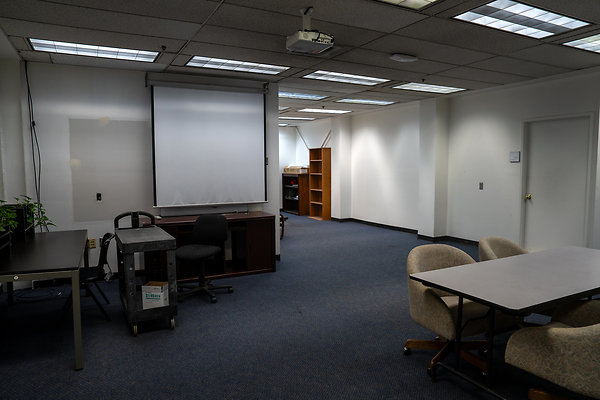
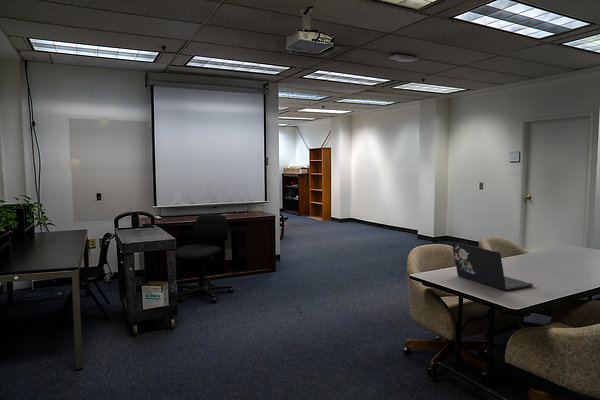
+ laptop [451,241,535,292]
